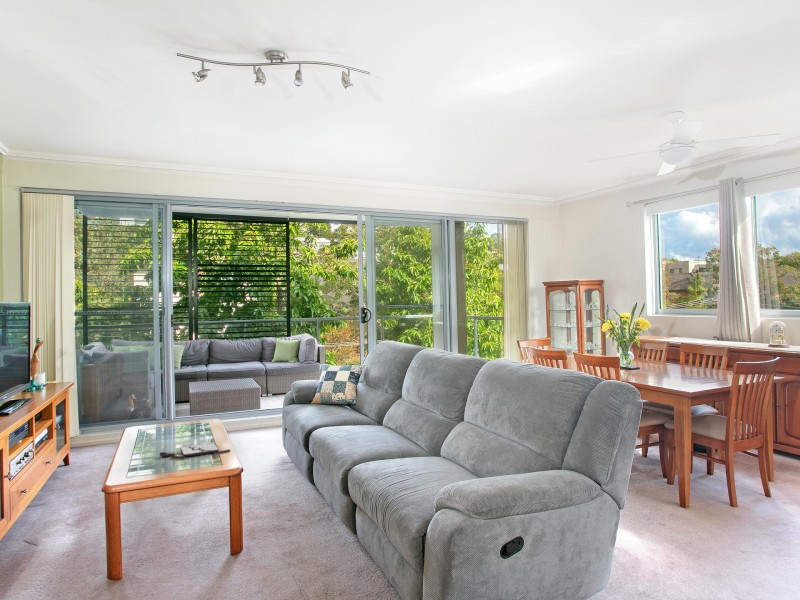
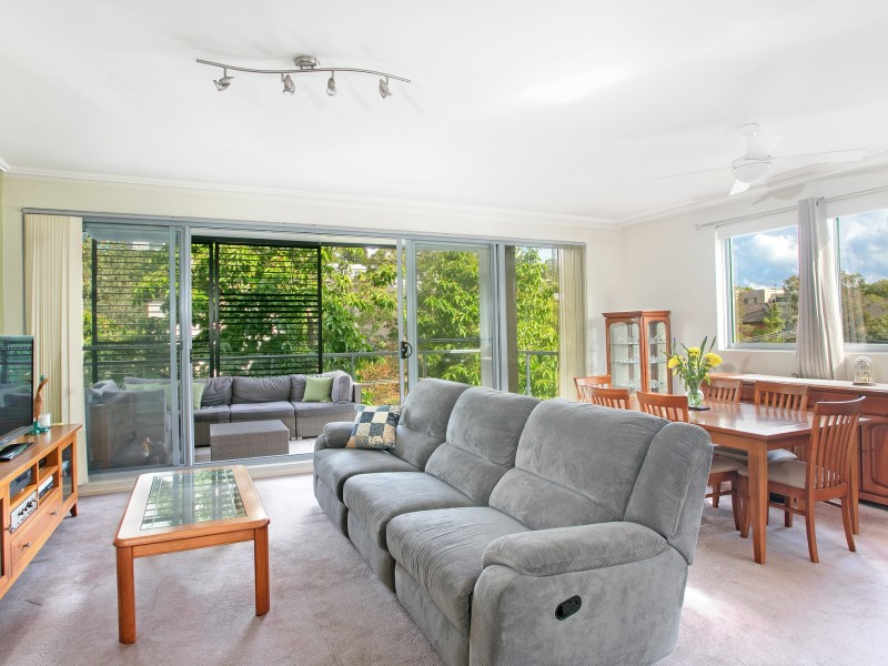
- board game [159,442,231,460]
